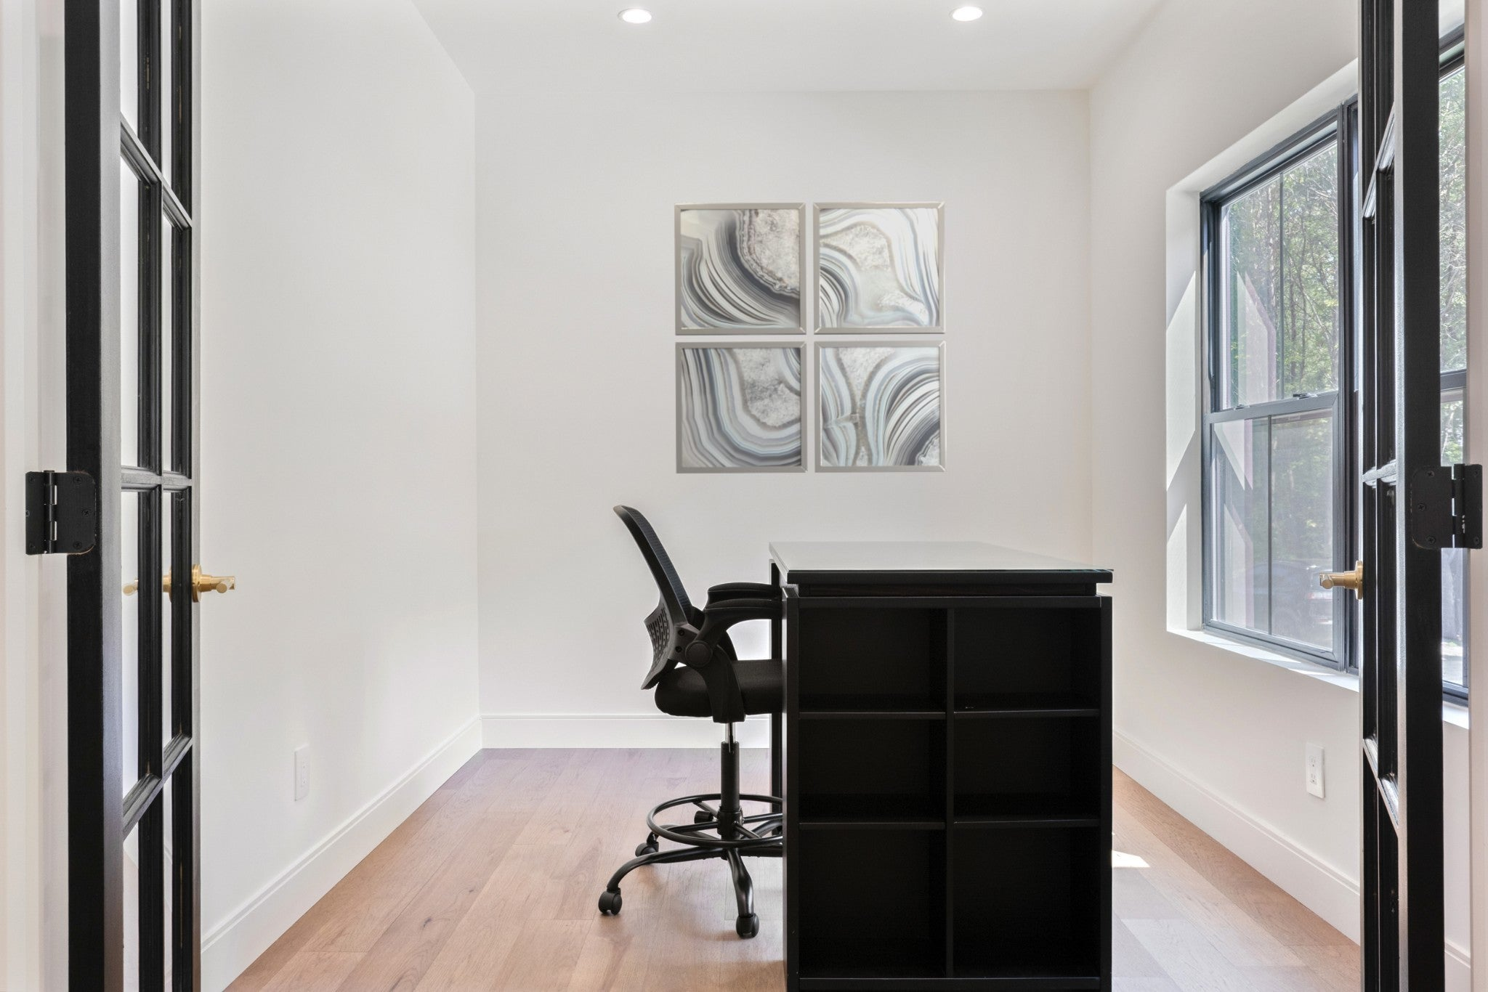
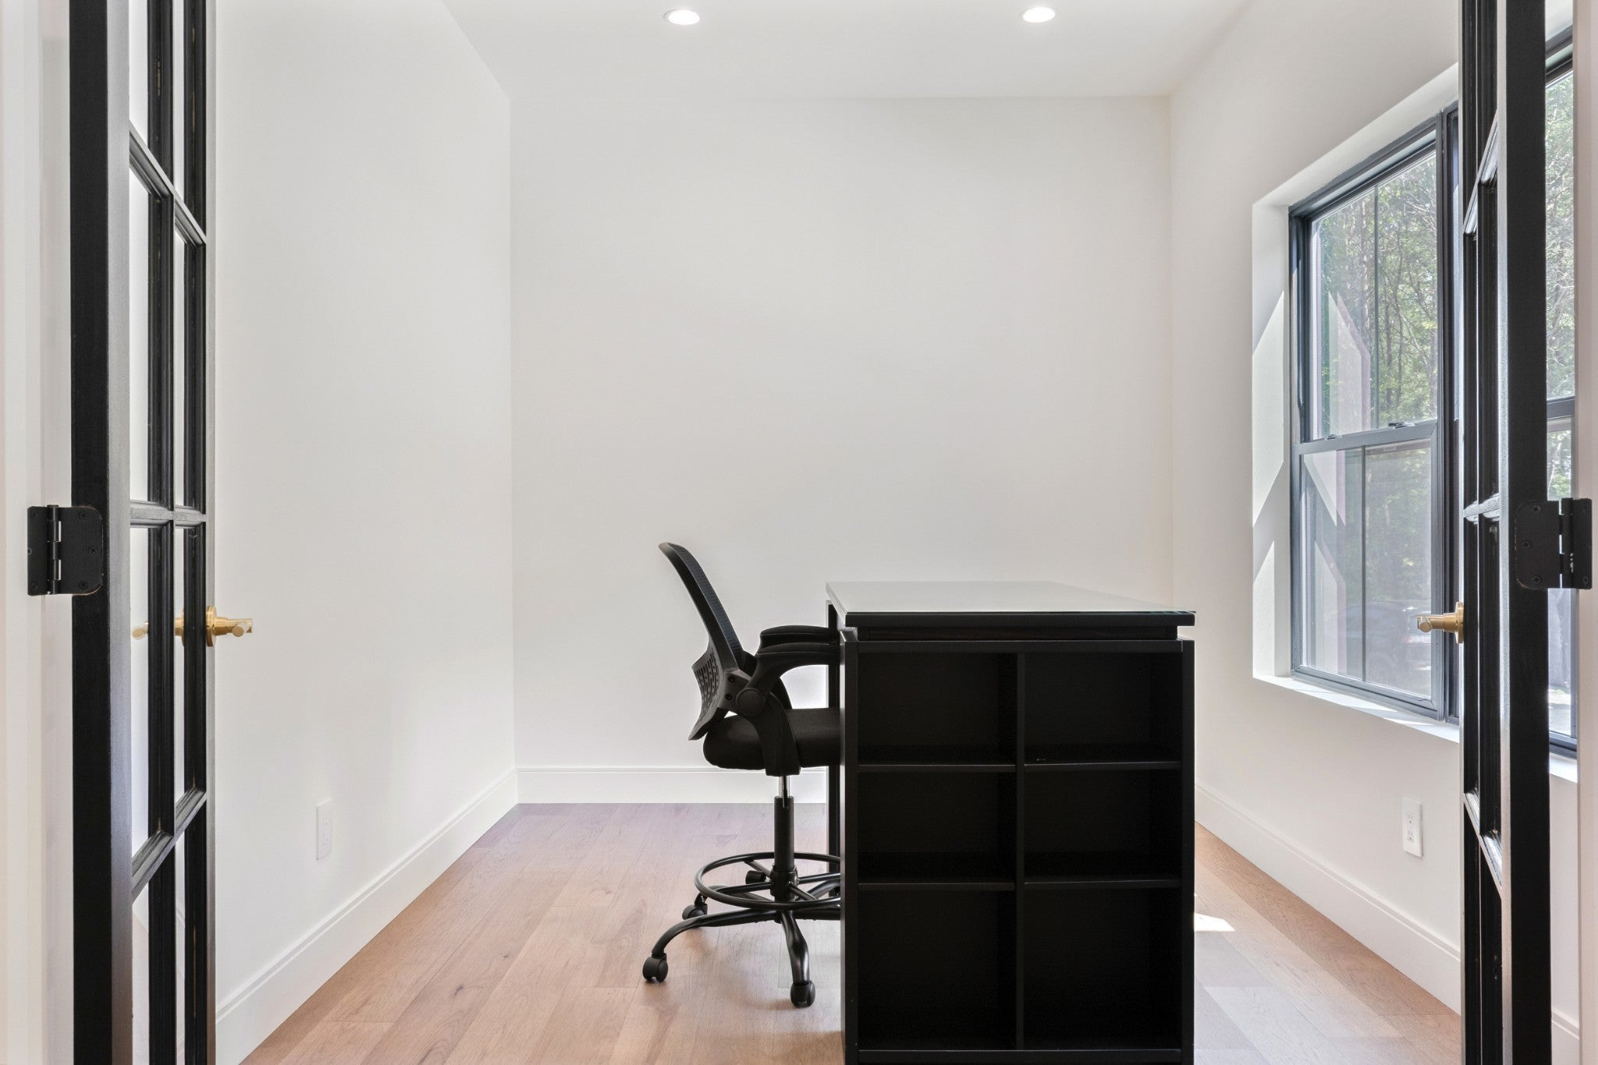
- wall art [673,202,948,474]
